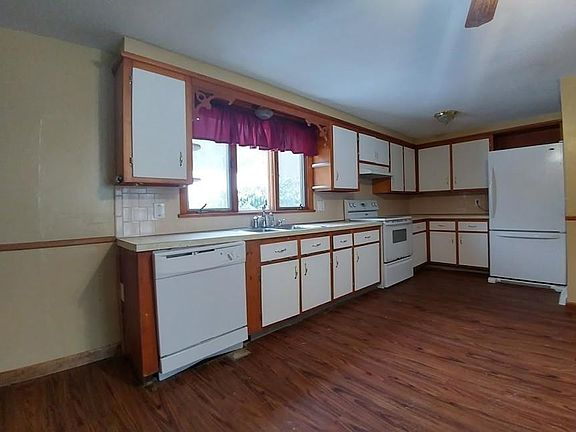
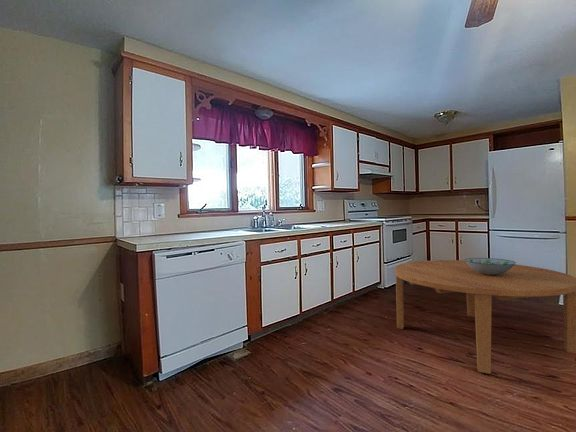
+ dining table [394,259,576,375]
+ decorative bowl [464,257,517,275]
